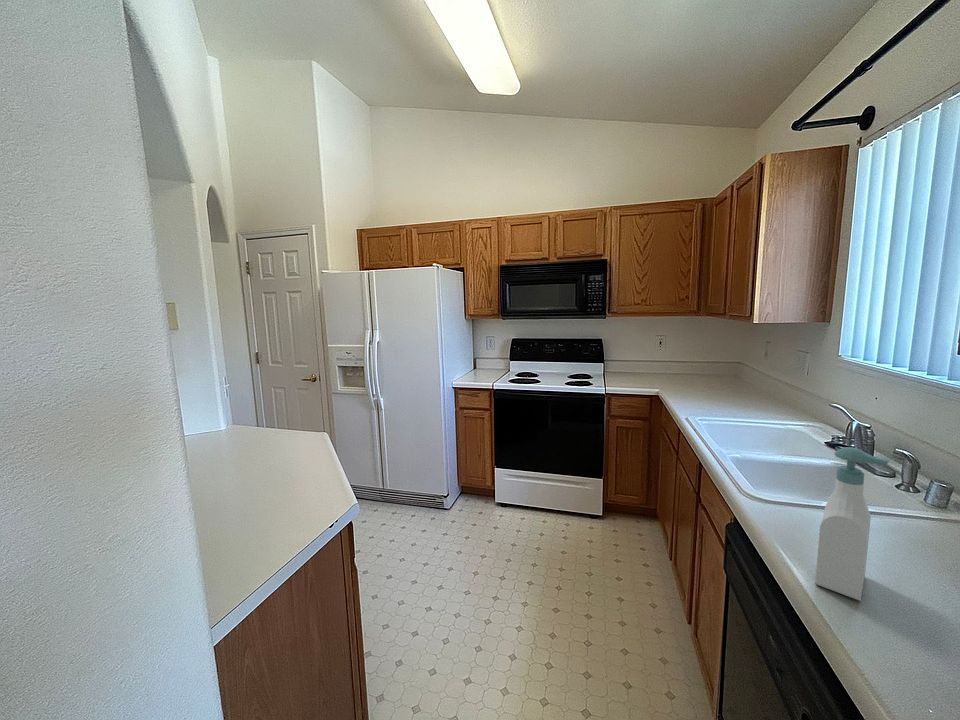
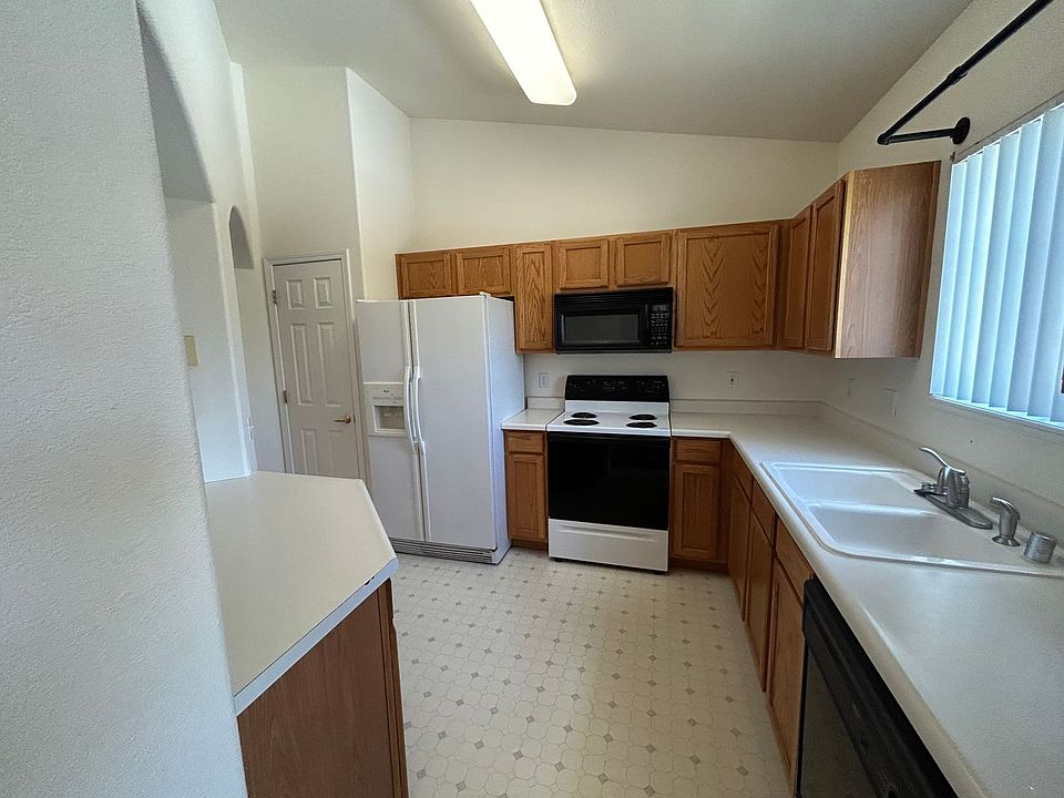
- soap bottle [814,446,891,602]
